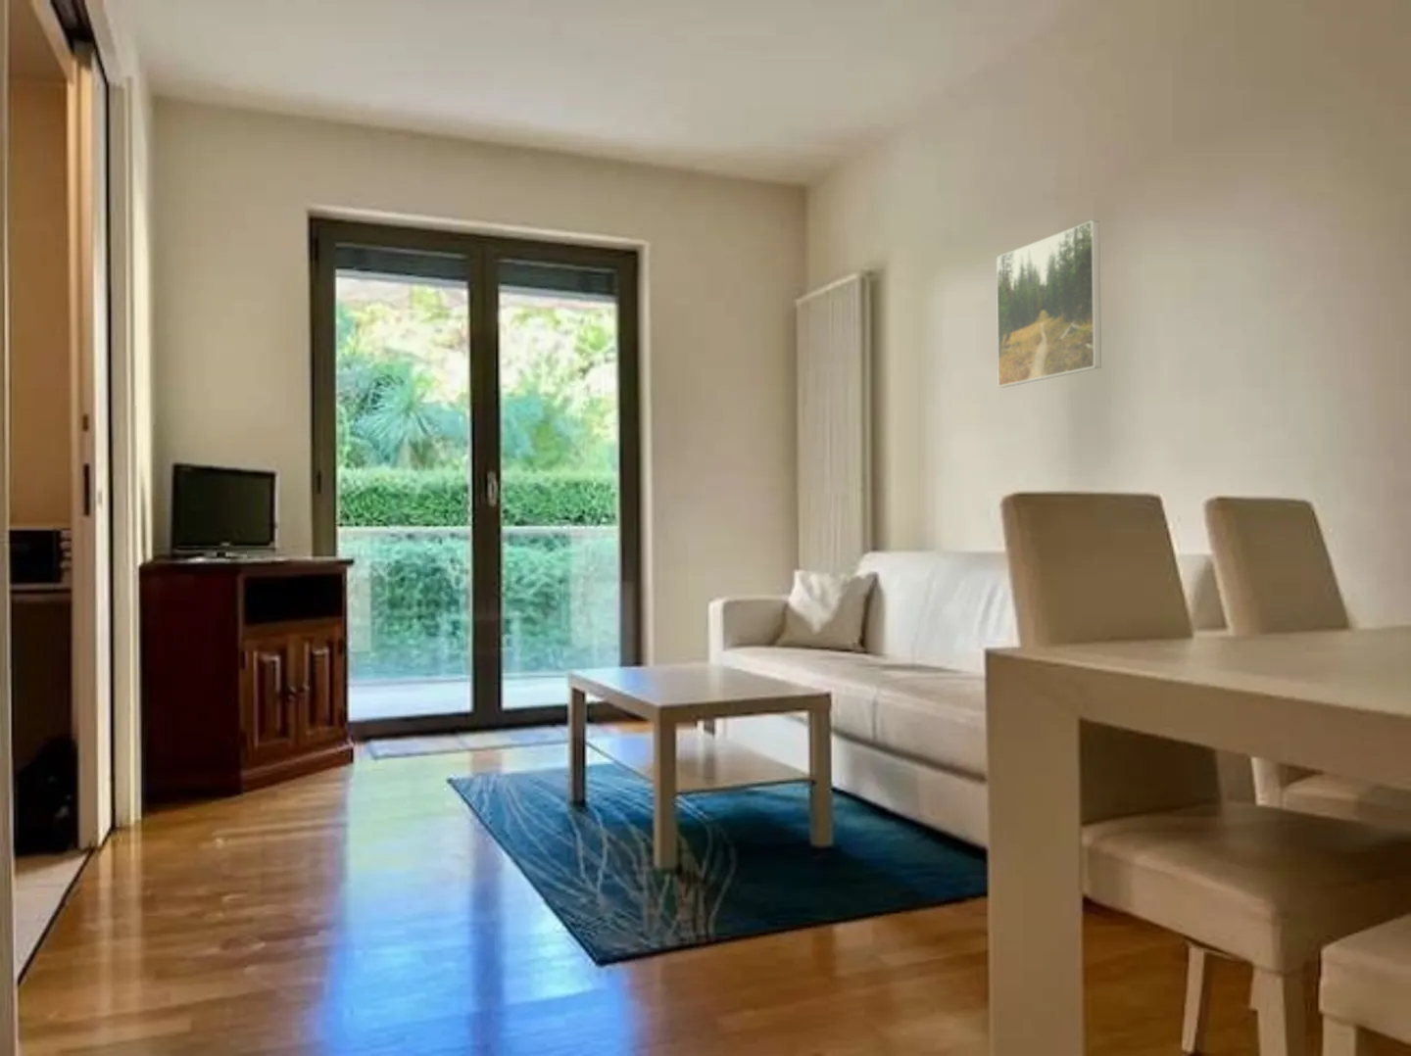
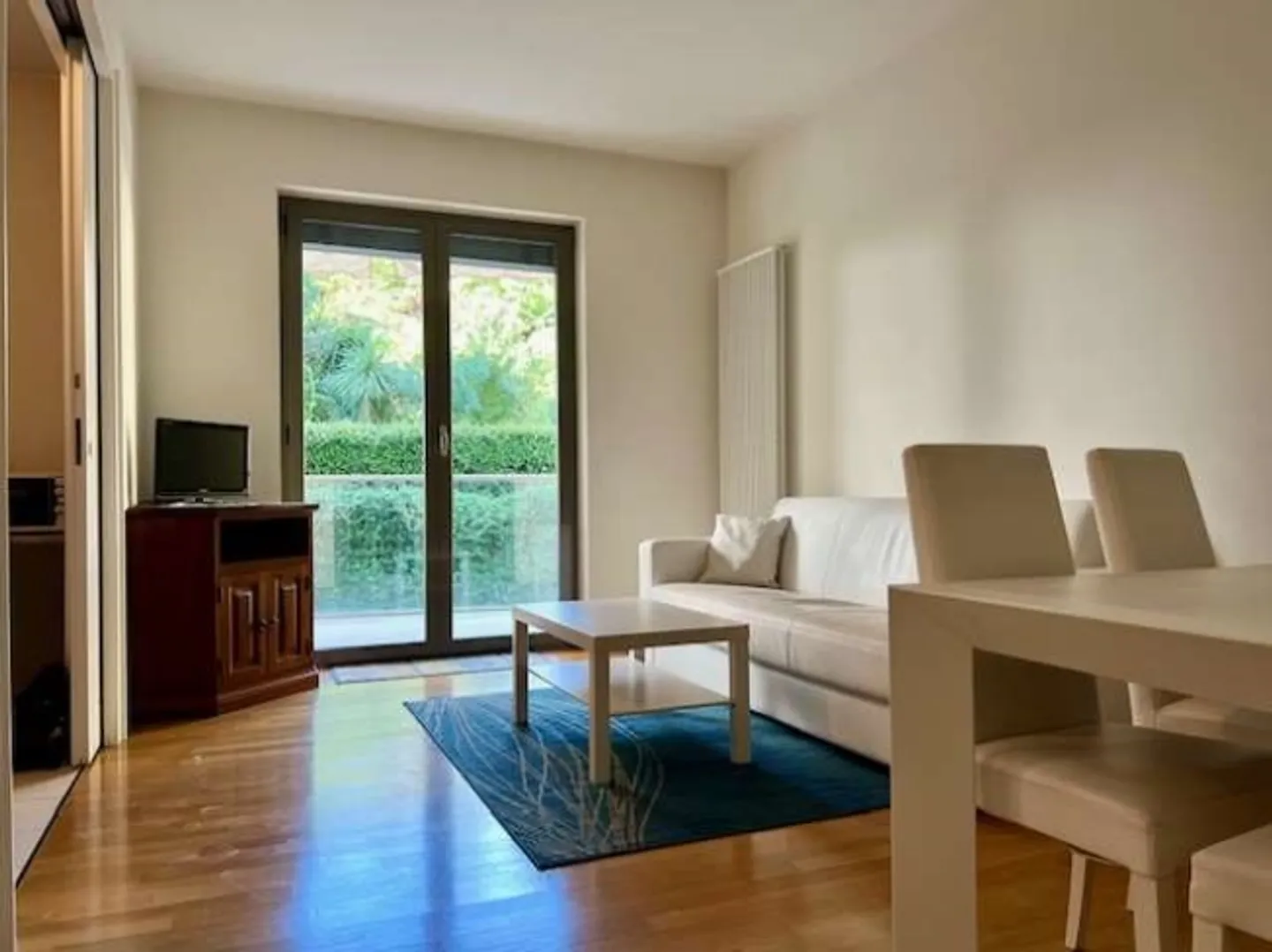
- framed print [995,220,1103,388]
